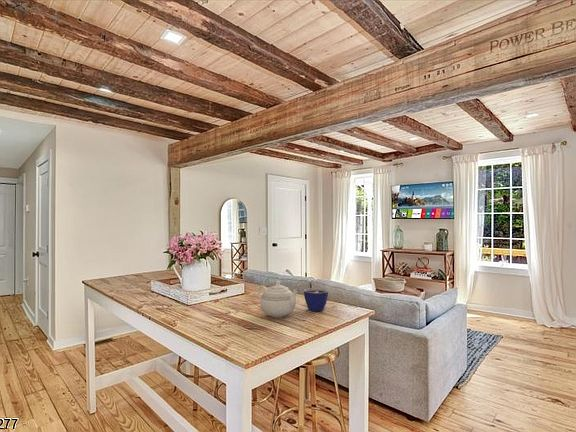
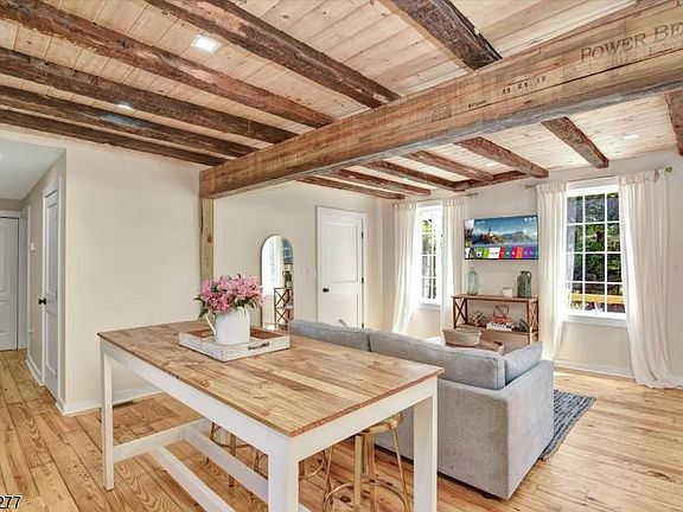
- teapot [257,279,298,319]
- cup [303,287,329,312]
